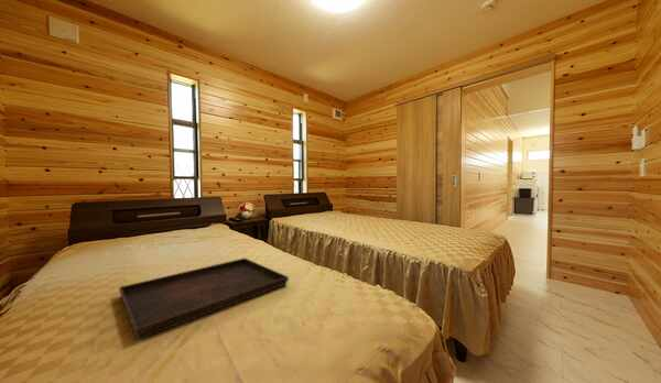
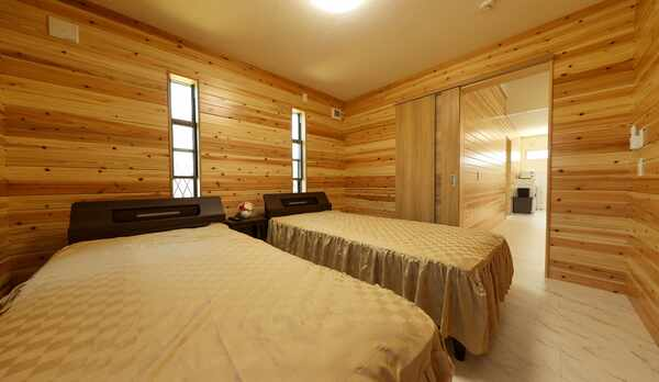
- serving tray [118,258,290,340]
